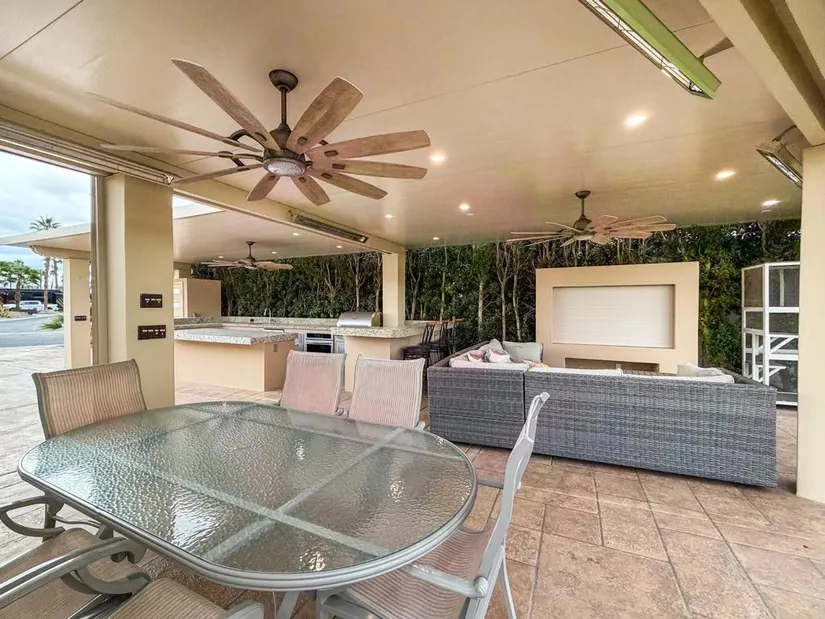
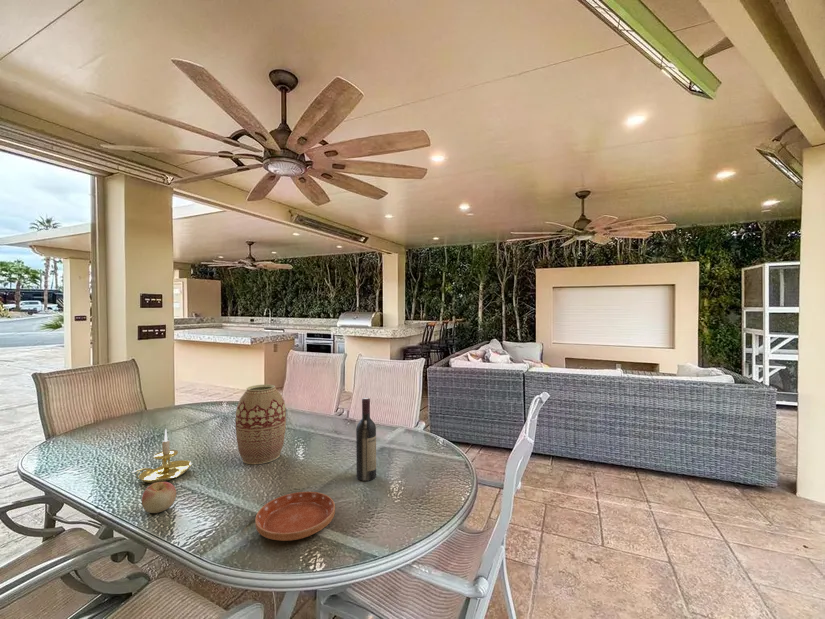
+ candle holder [131,428,192,484]
+ vase [235,384,287,465]
+ apple [141,481,177,514]
+ saucer [254,491,336,542]
+ wine bottle [355,397,377,482]
